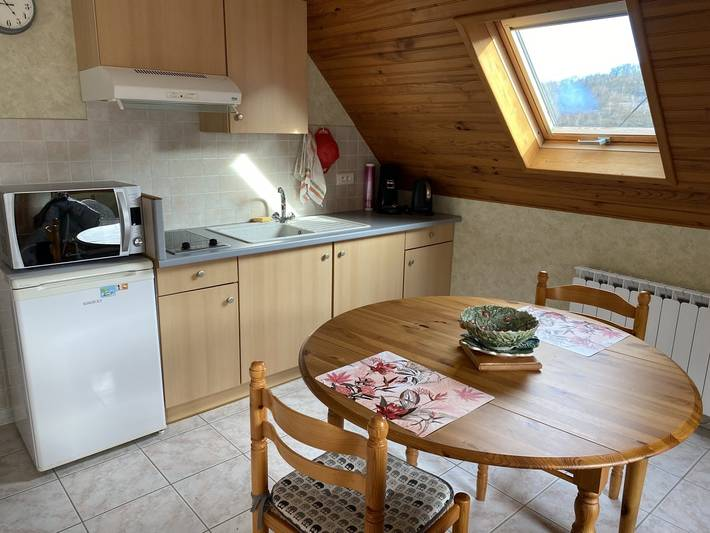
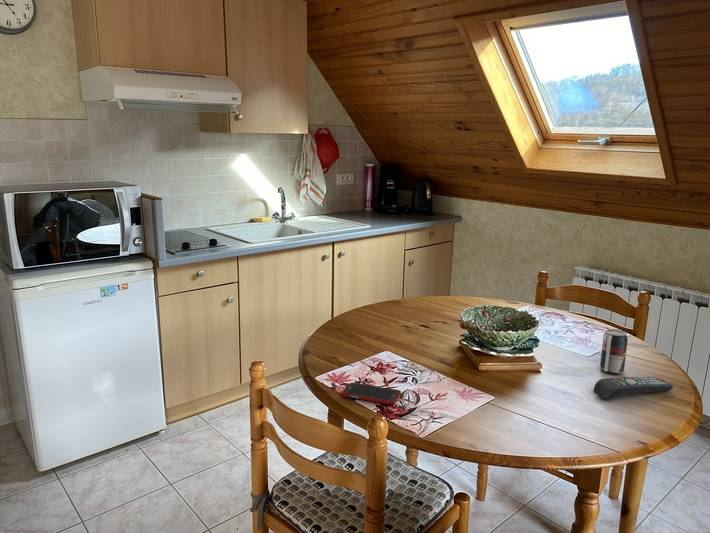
+ cell phone [341,382,402,405]
+ remote control [593,376,674,400]
+ beverage can [599,328,629,375]
